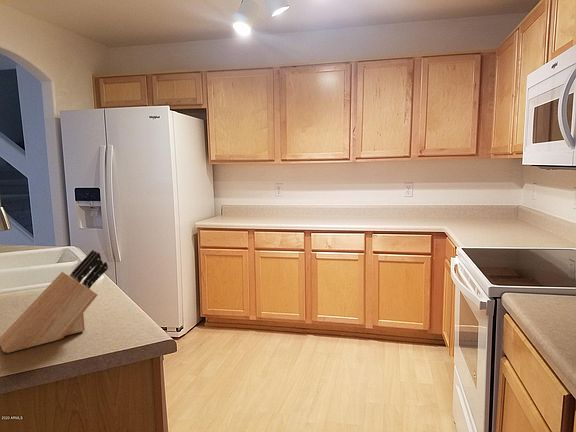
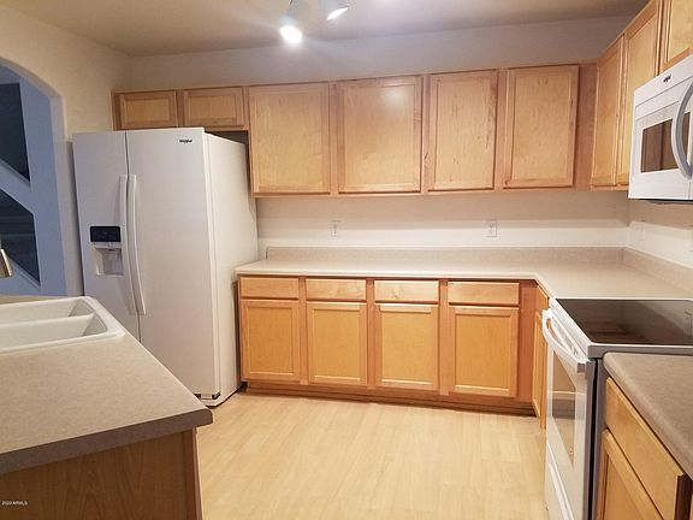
- knife block [0,249,109,354]
